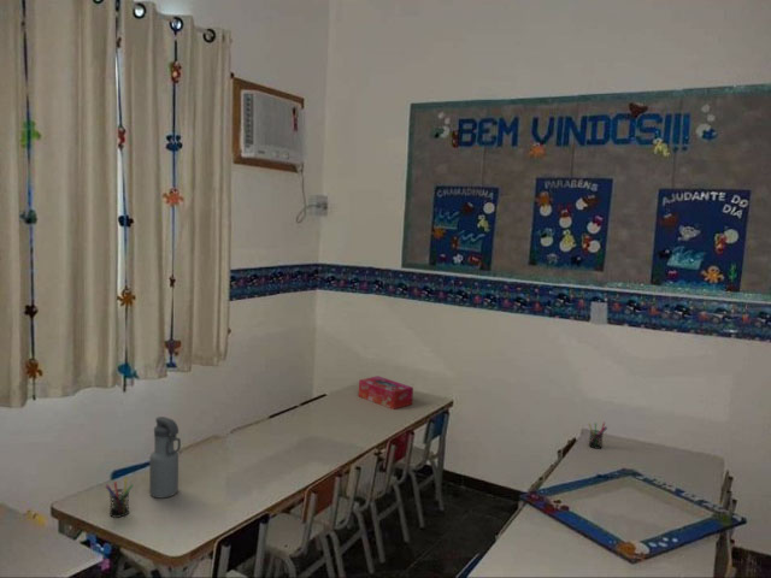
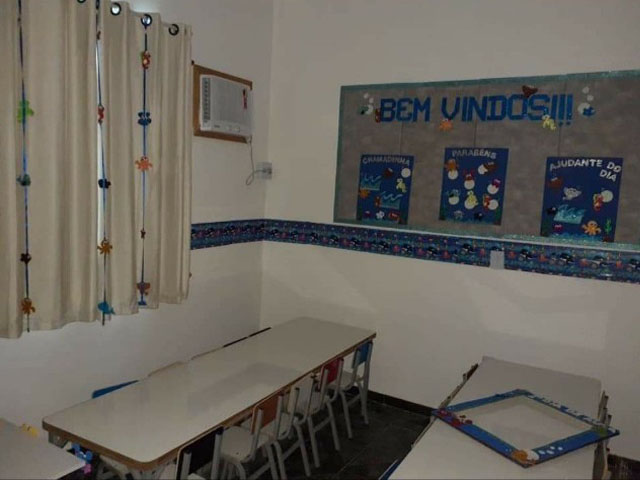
- water bottle [148,415,182,499]
- pen holder [105,476,134,519]
- pen holder [587,421,608,450]
- tissue box [358,374,414,411]
